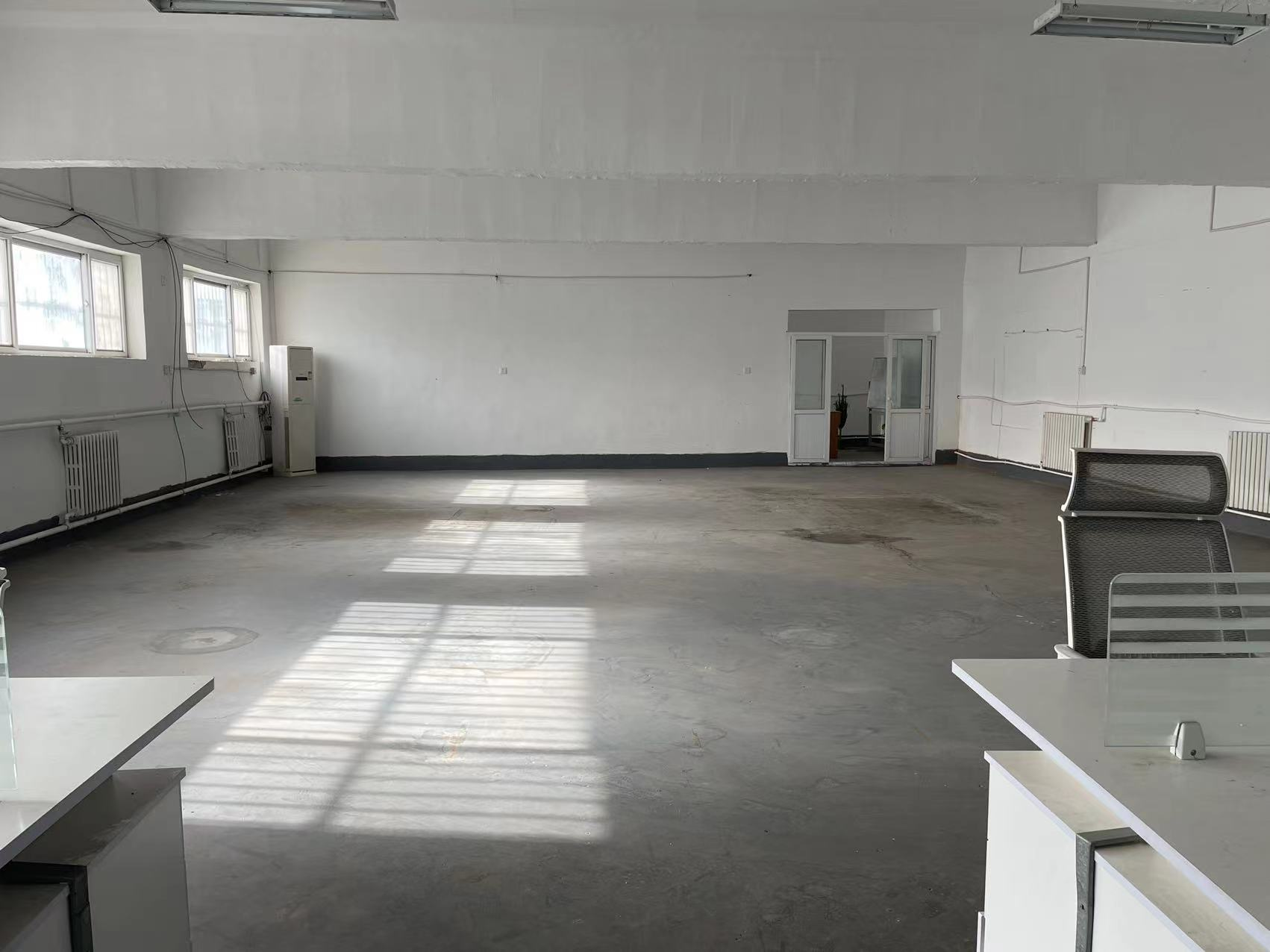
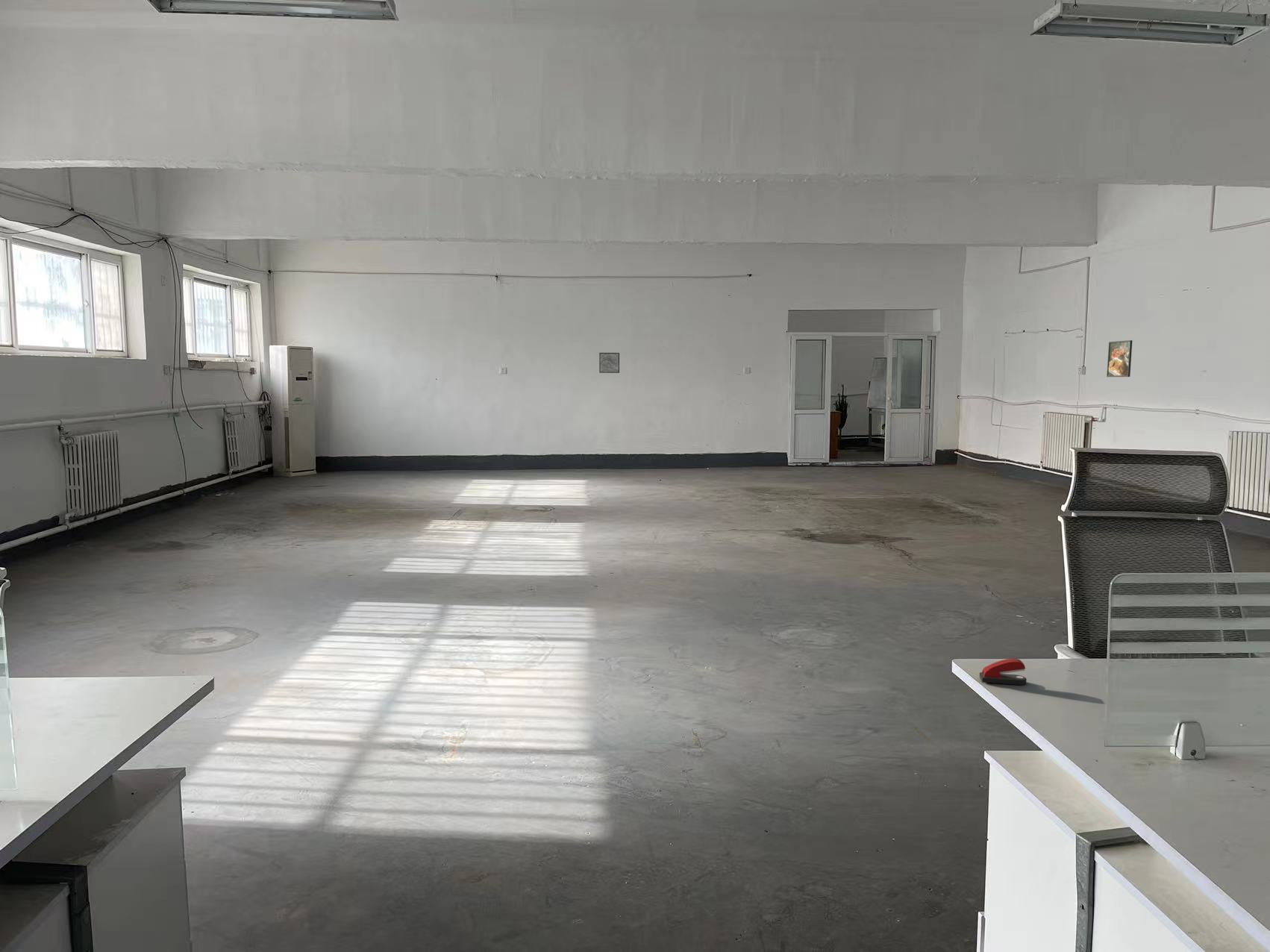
+ wall art [598,352,620,374]
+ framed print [1106,339,1133,378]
+ stapler [979,658,1027,686]
